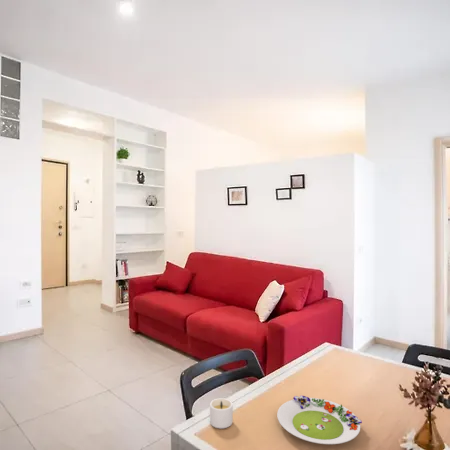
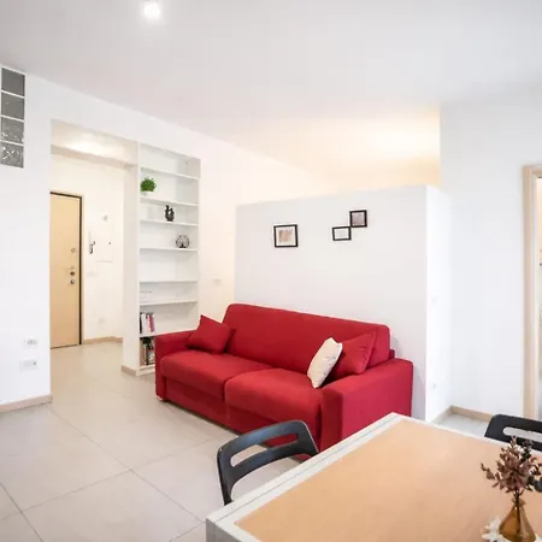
- salad plate [276,395,363,445]
- candle [209,397,234,429]
